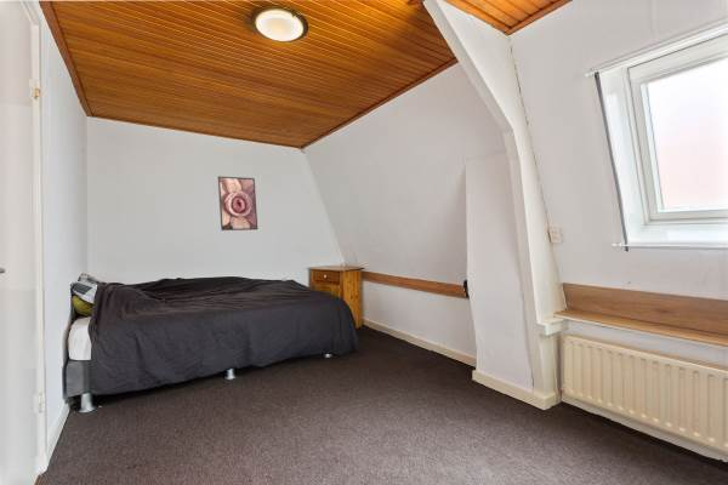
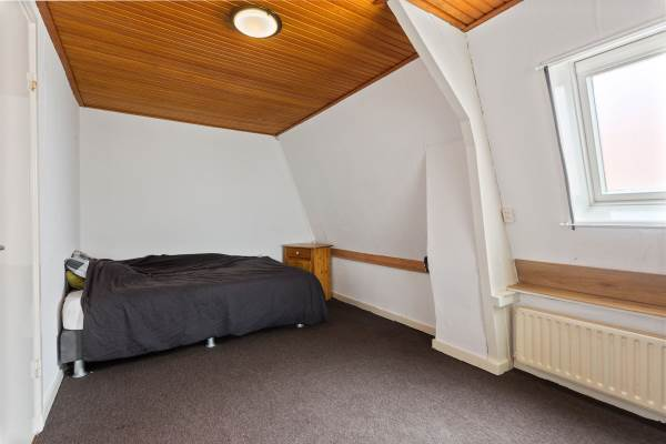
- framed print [217,175,258,232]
